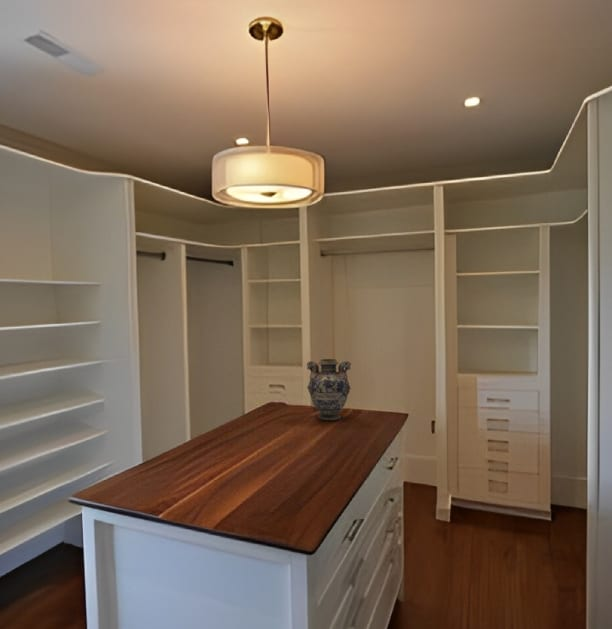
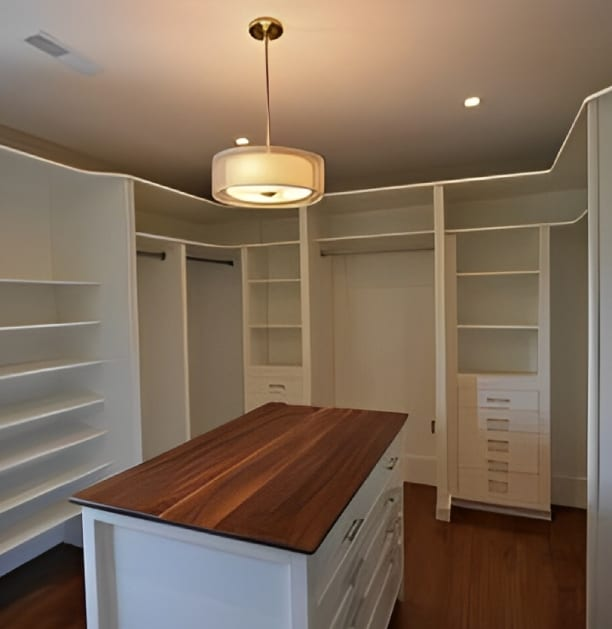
- decorative vase [306,358,352,421]
